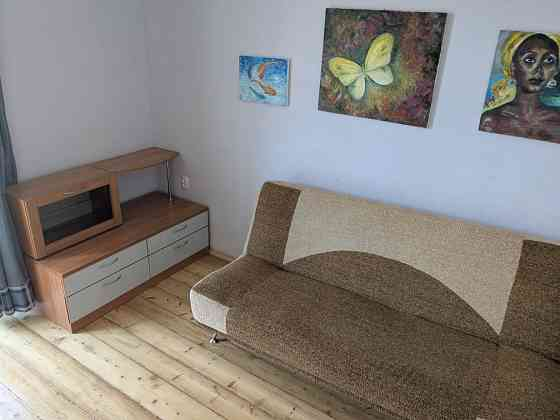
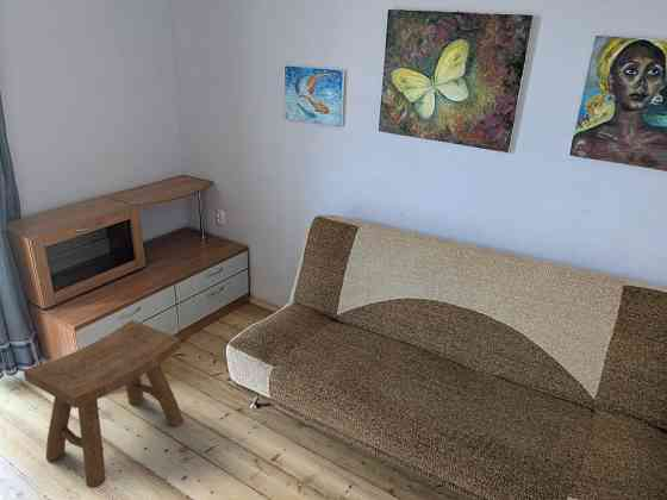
+ stool [23,319,185,489]
